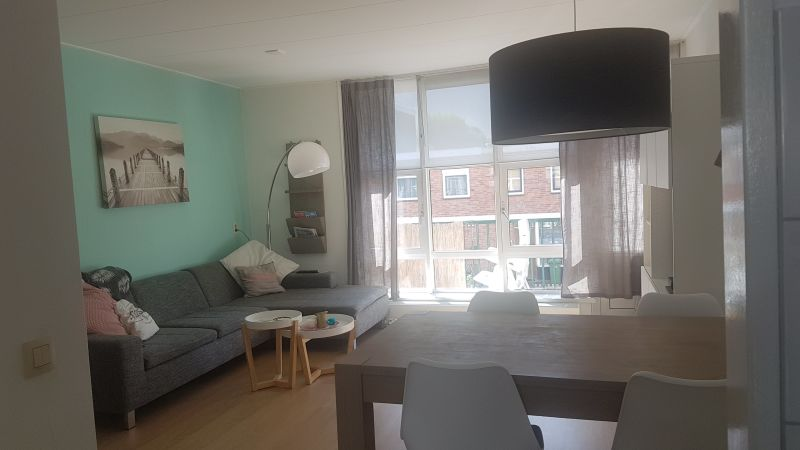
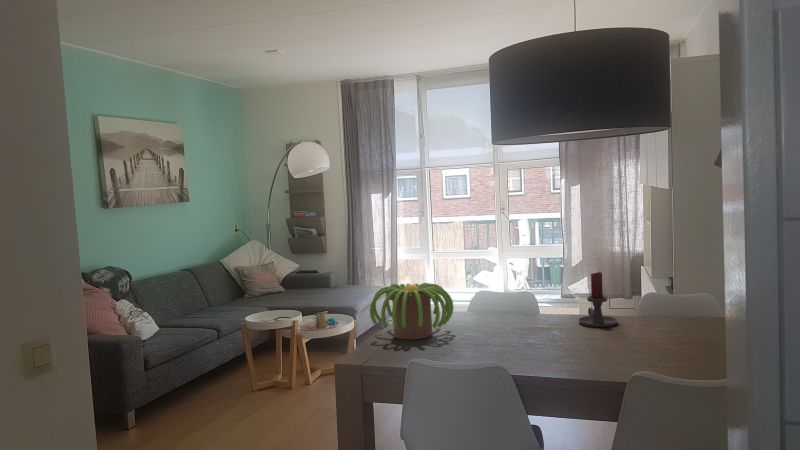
+ plant [369,282,455,340]
+ candle holder [577,271,619,328]
